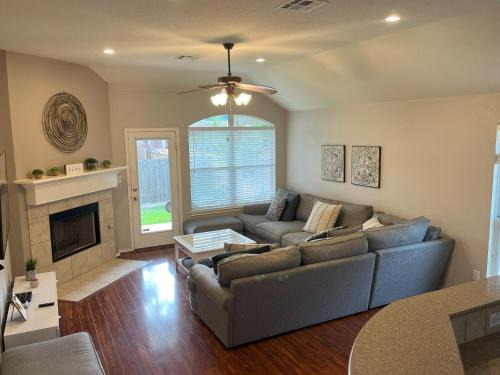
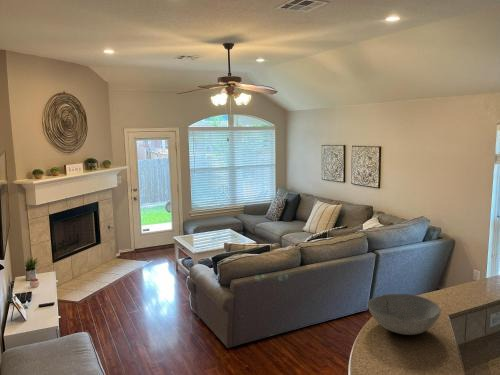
+ bowl [366,293,442,336]
